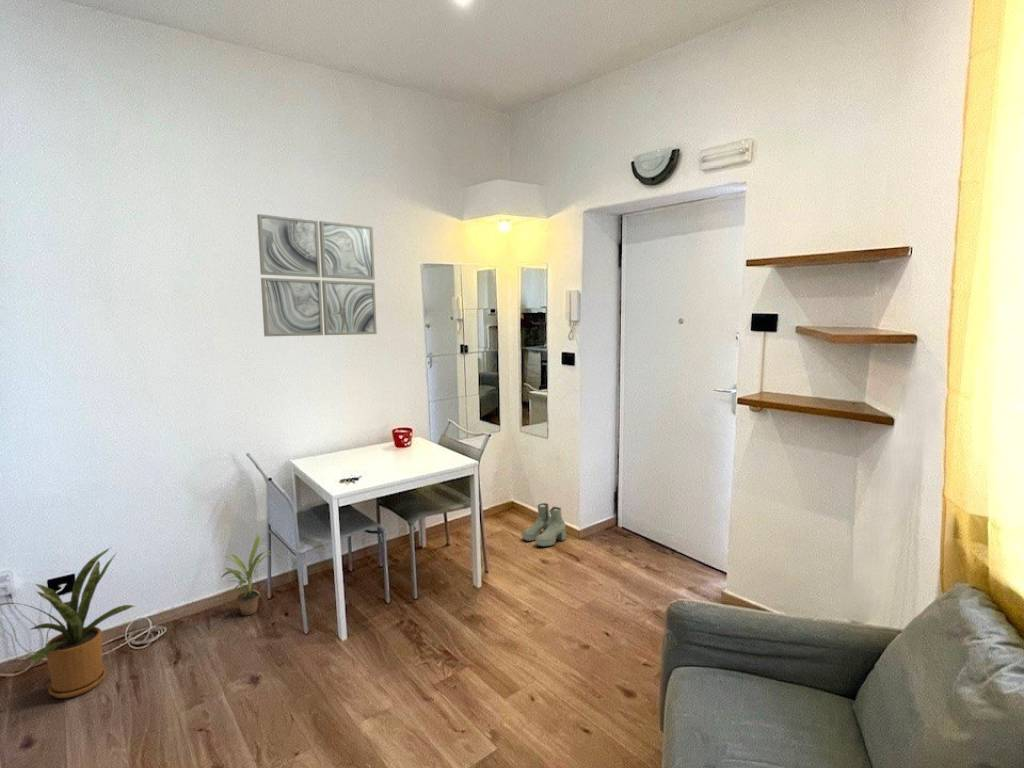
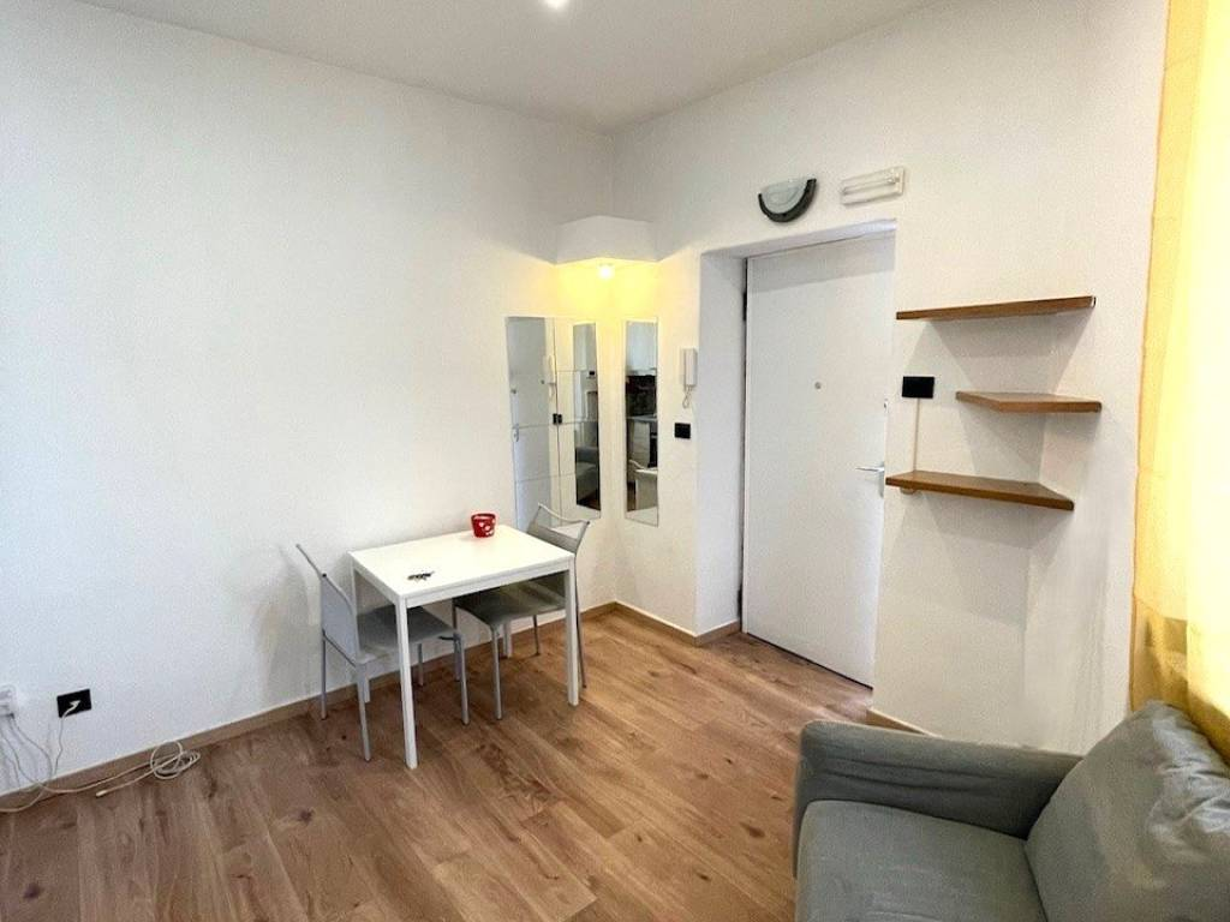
- boots [522,502,567,547]
- potted plant [220,534,274,616]
- house plant [0,547,138,699]
- wall art [256,213,378,337]
